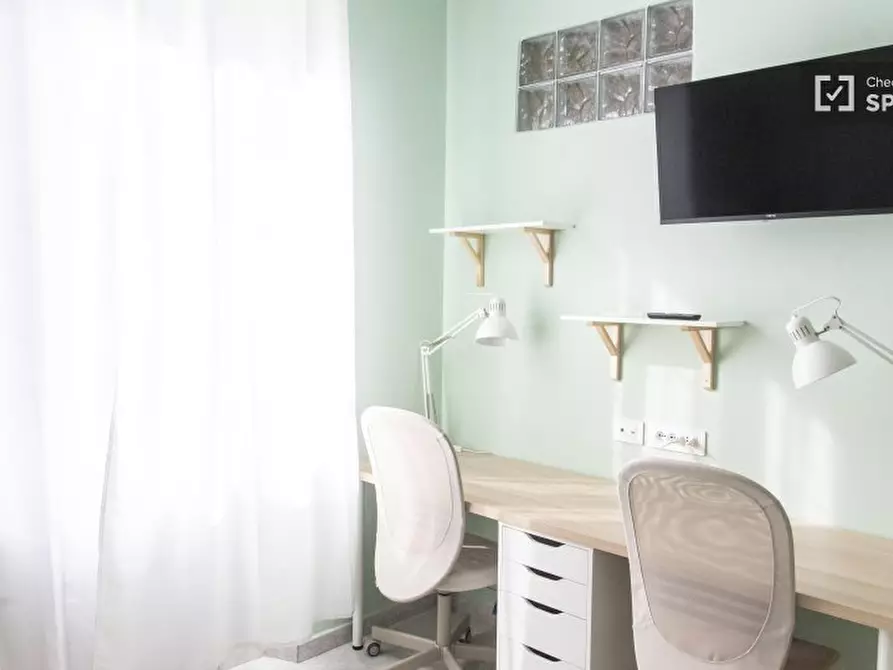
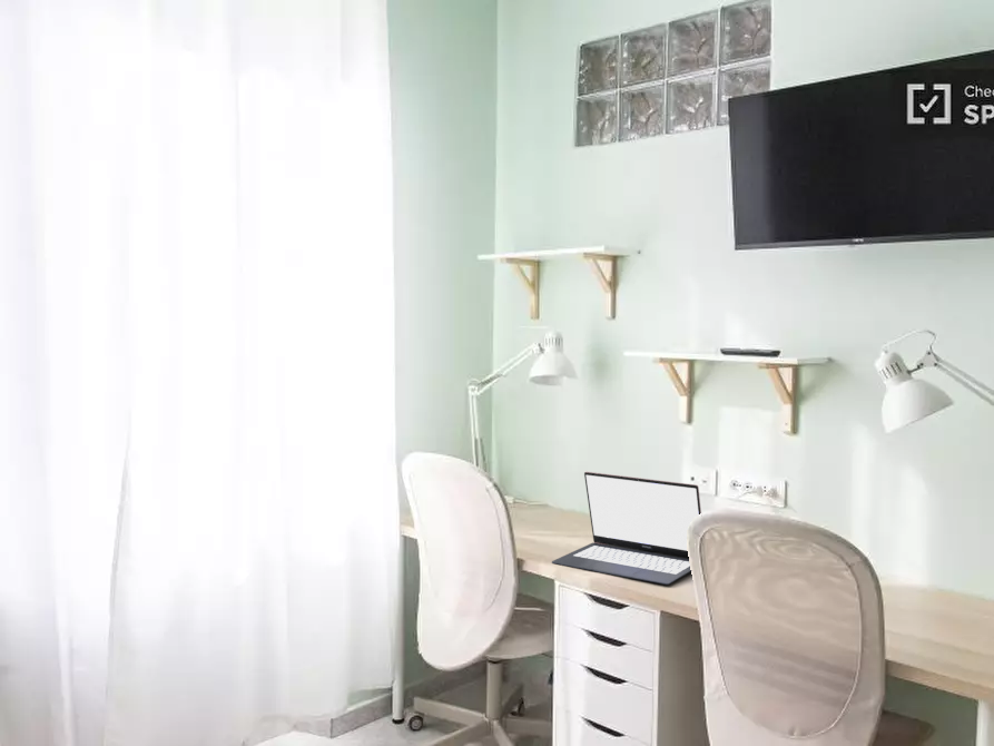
+ laptop [551,471,702,586]
